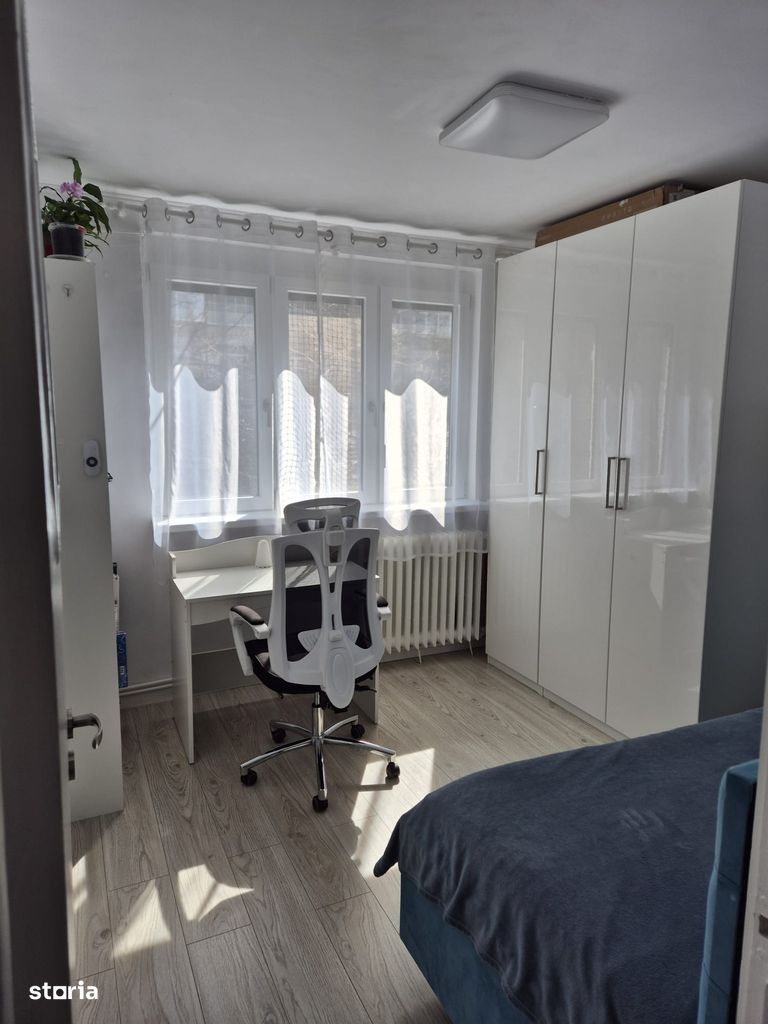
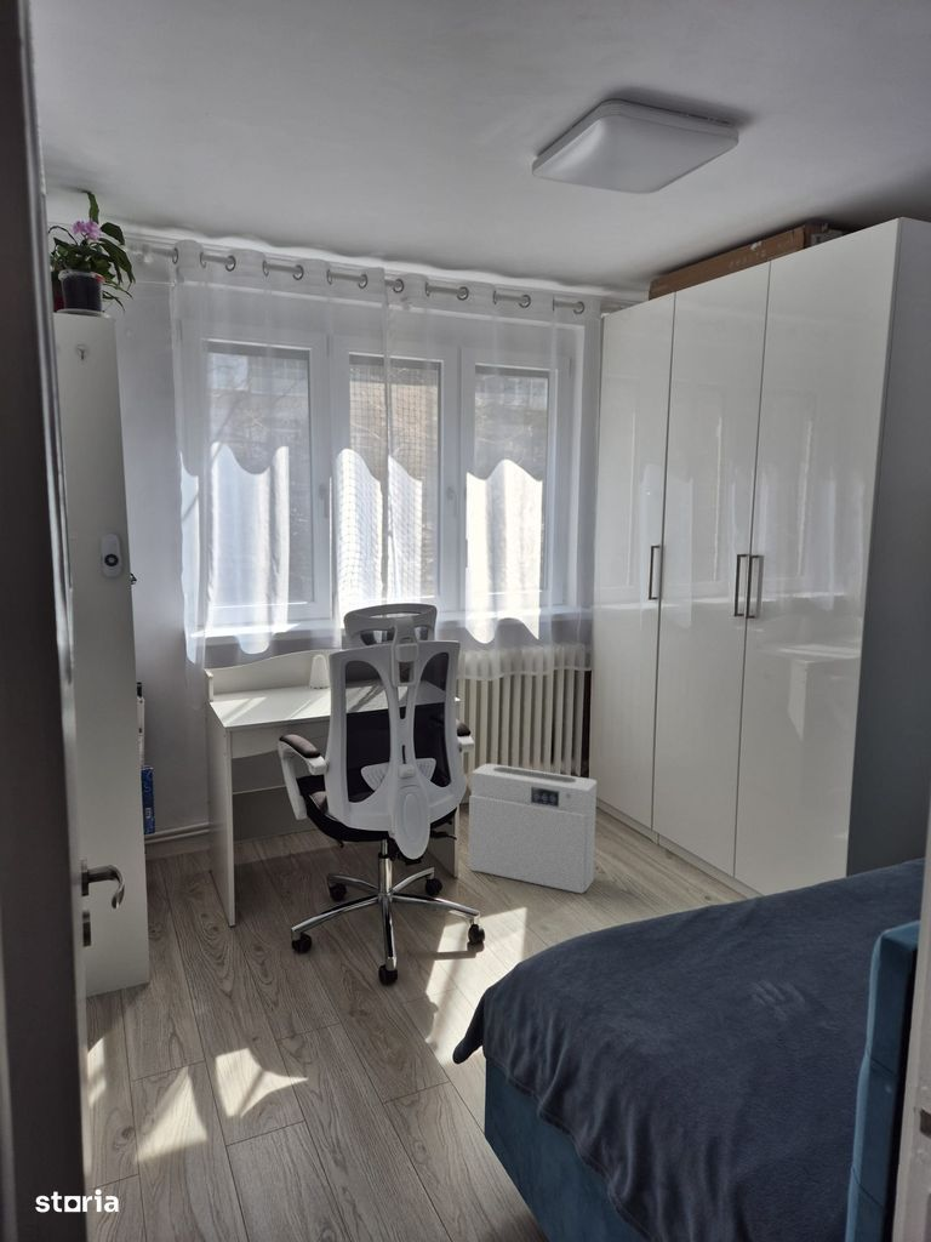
+ air purifier [468,763,598,895]
